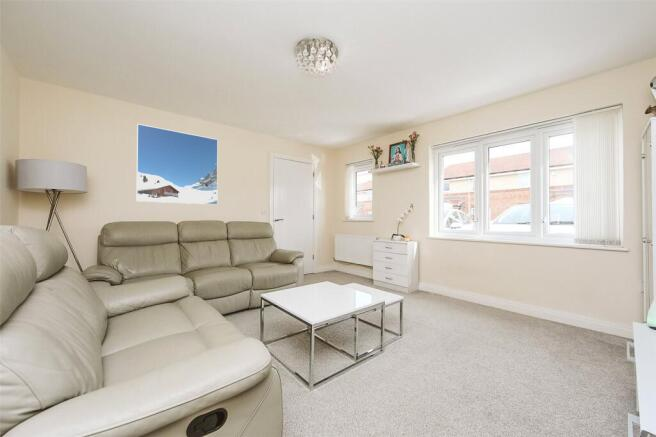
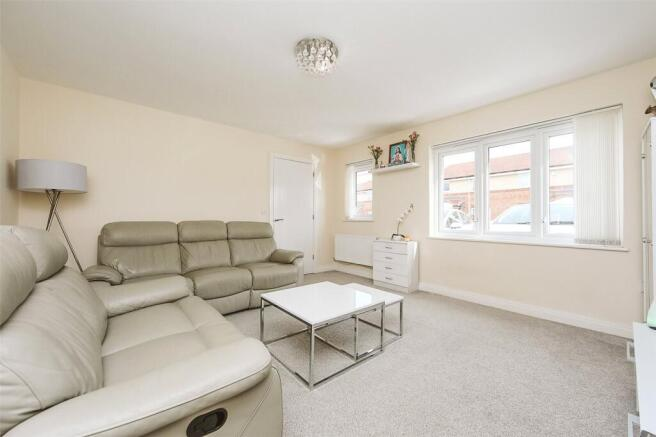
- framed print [136,123,219,206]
